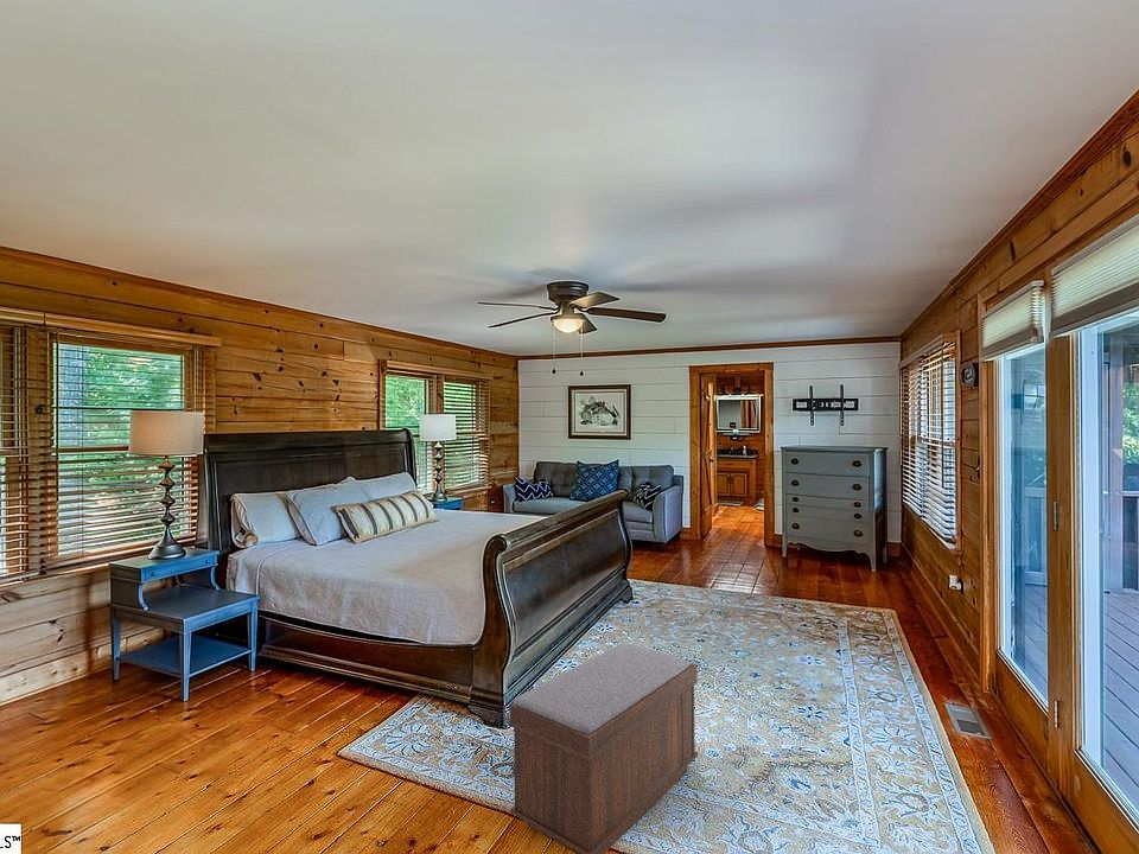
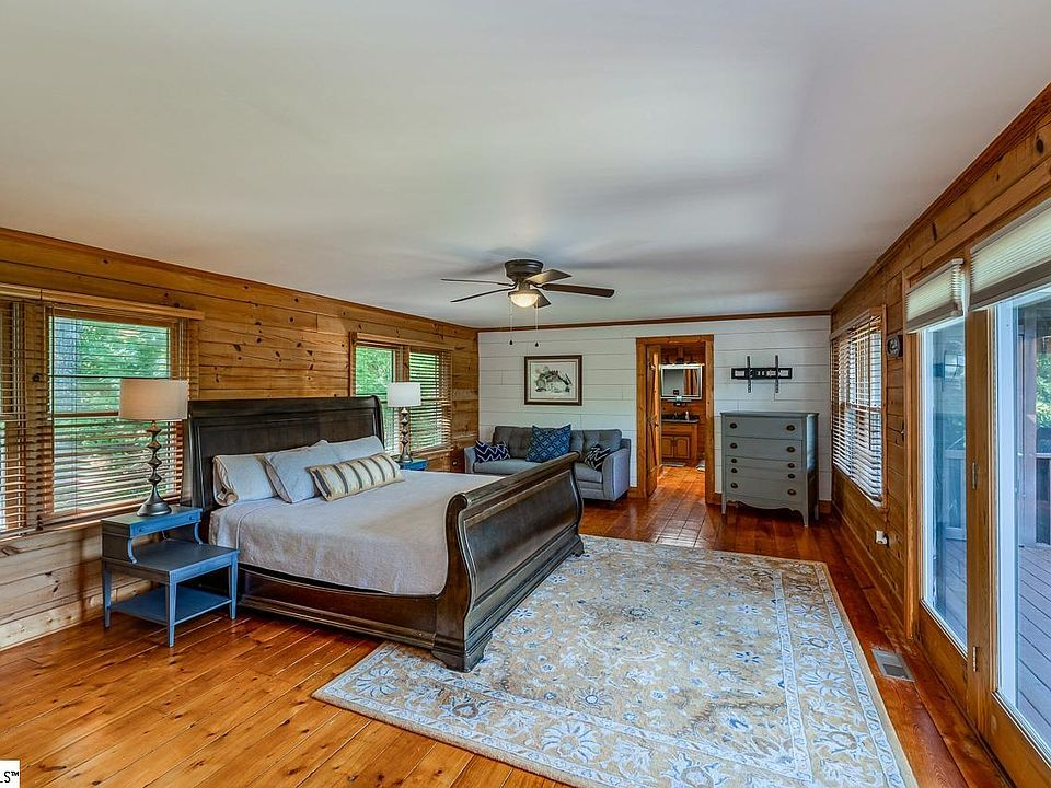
- bench [509,642,699,854]
